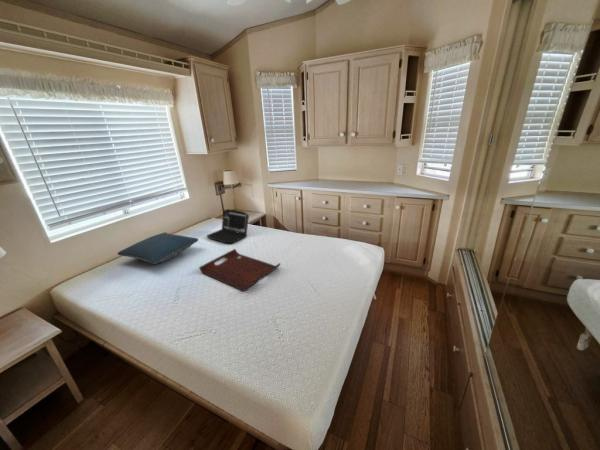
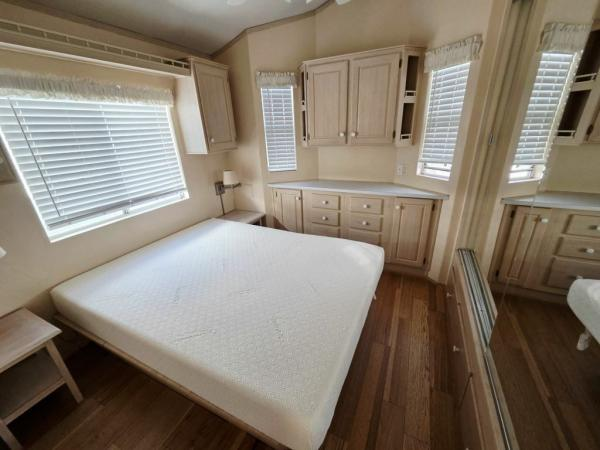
- serving tray [198,248,281,292]
- pillow [117,232,199,265]
- laptop [206,208,250,245]
